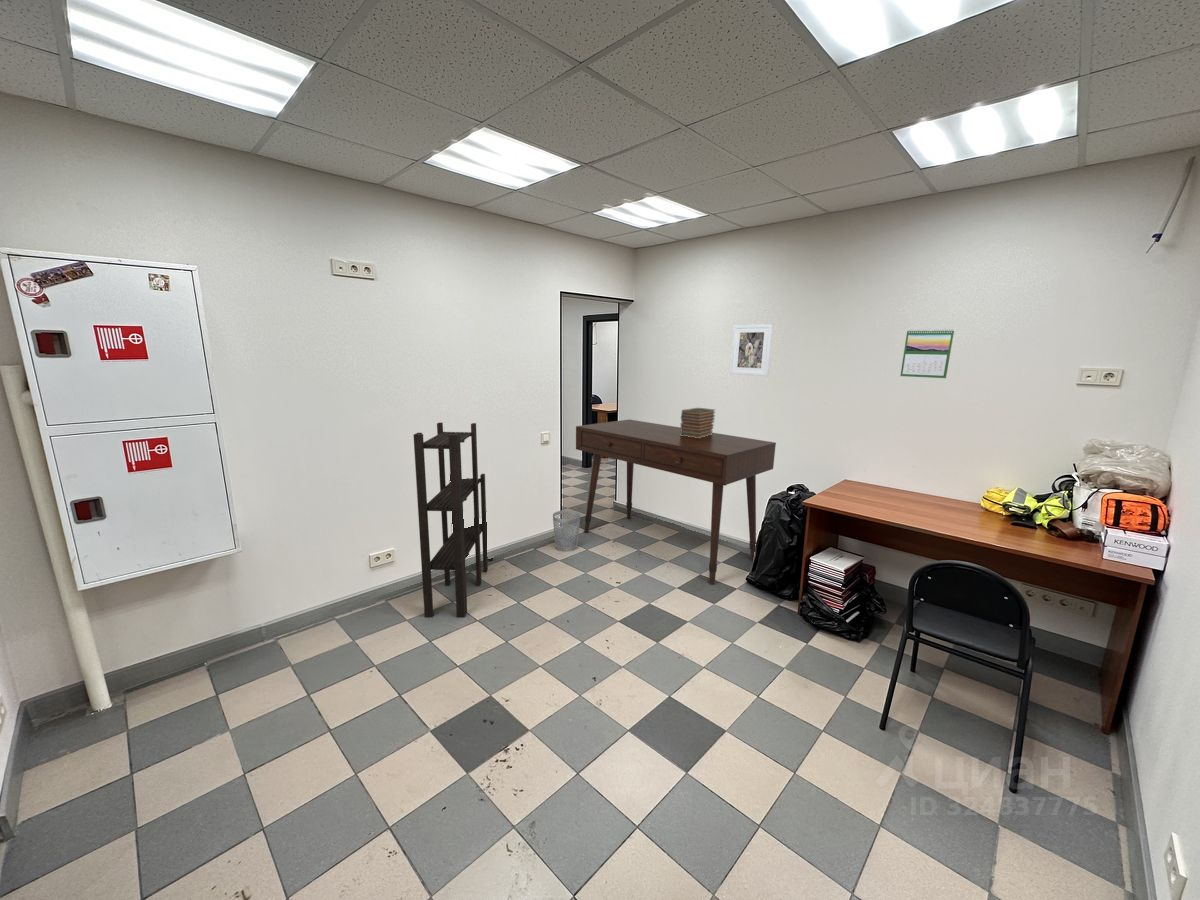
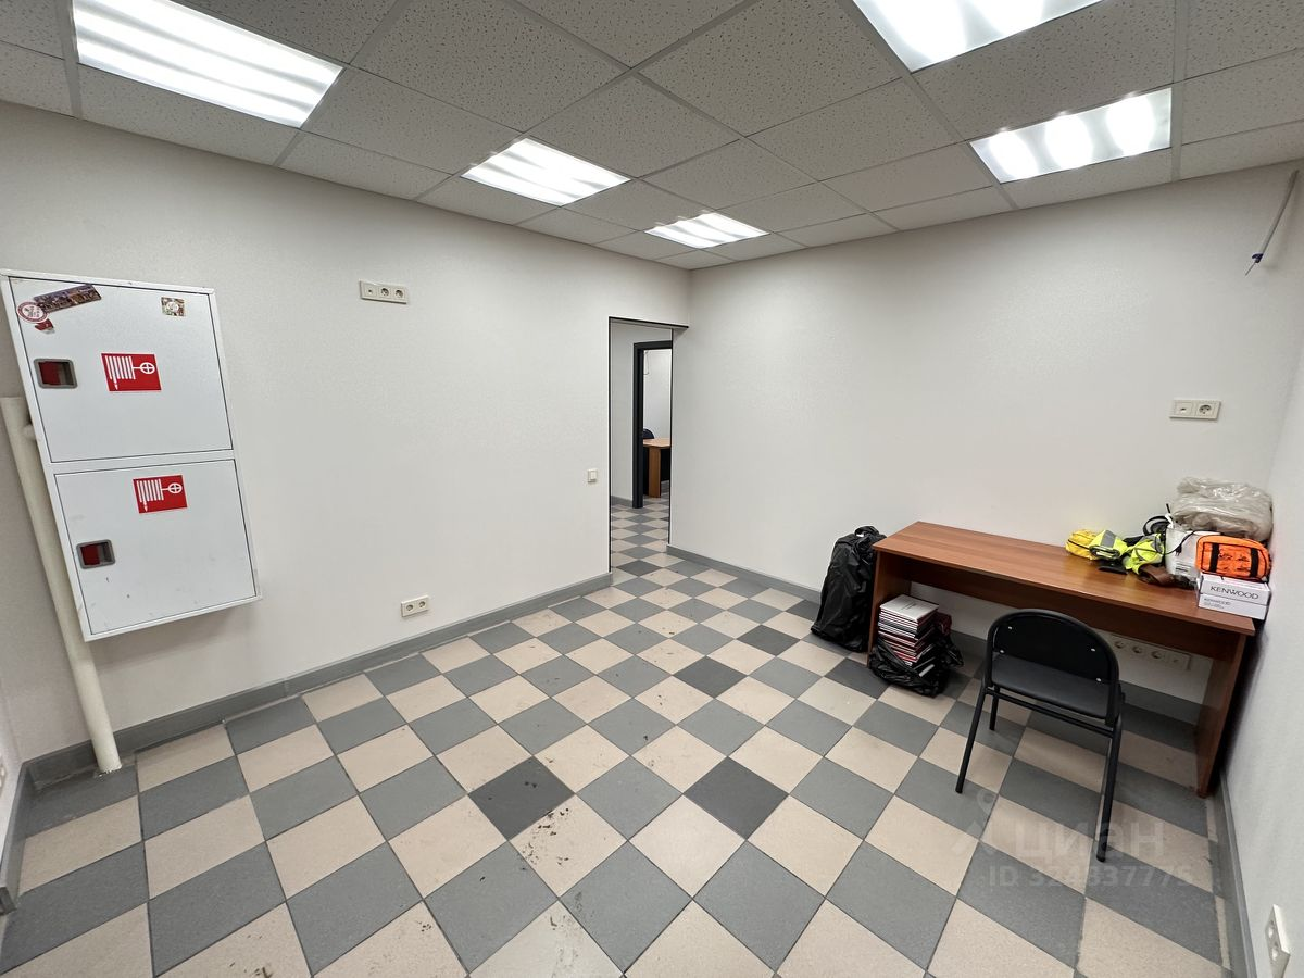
- calendar [899,328,955,379]
- wastebasket [552,509,581,552]
- desk [575,418,777,586]
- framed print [729,323,774,377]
- shelving unit [413,421,494,619]
- book stack [680,407,716,438]
